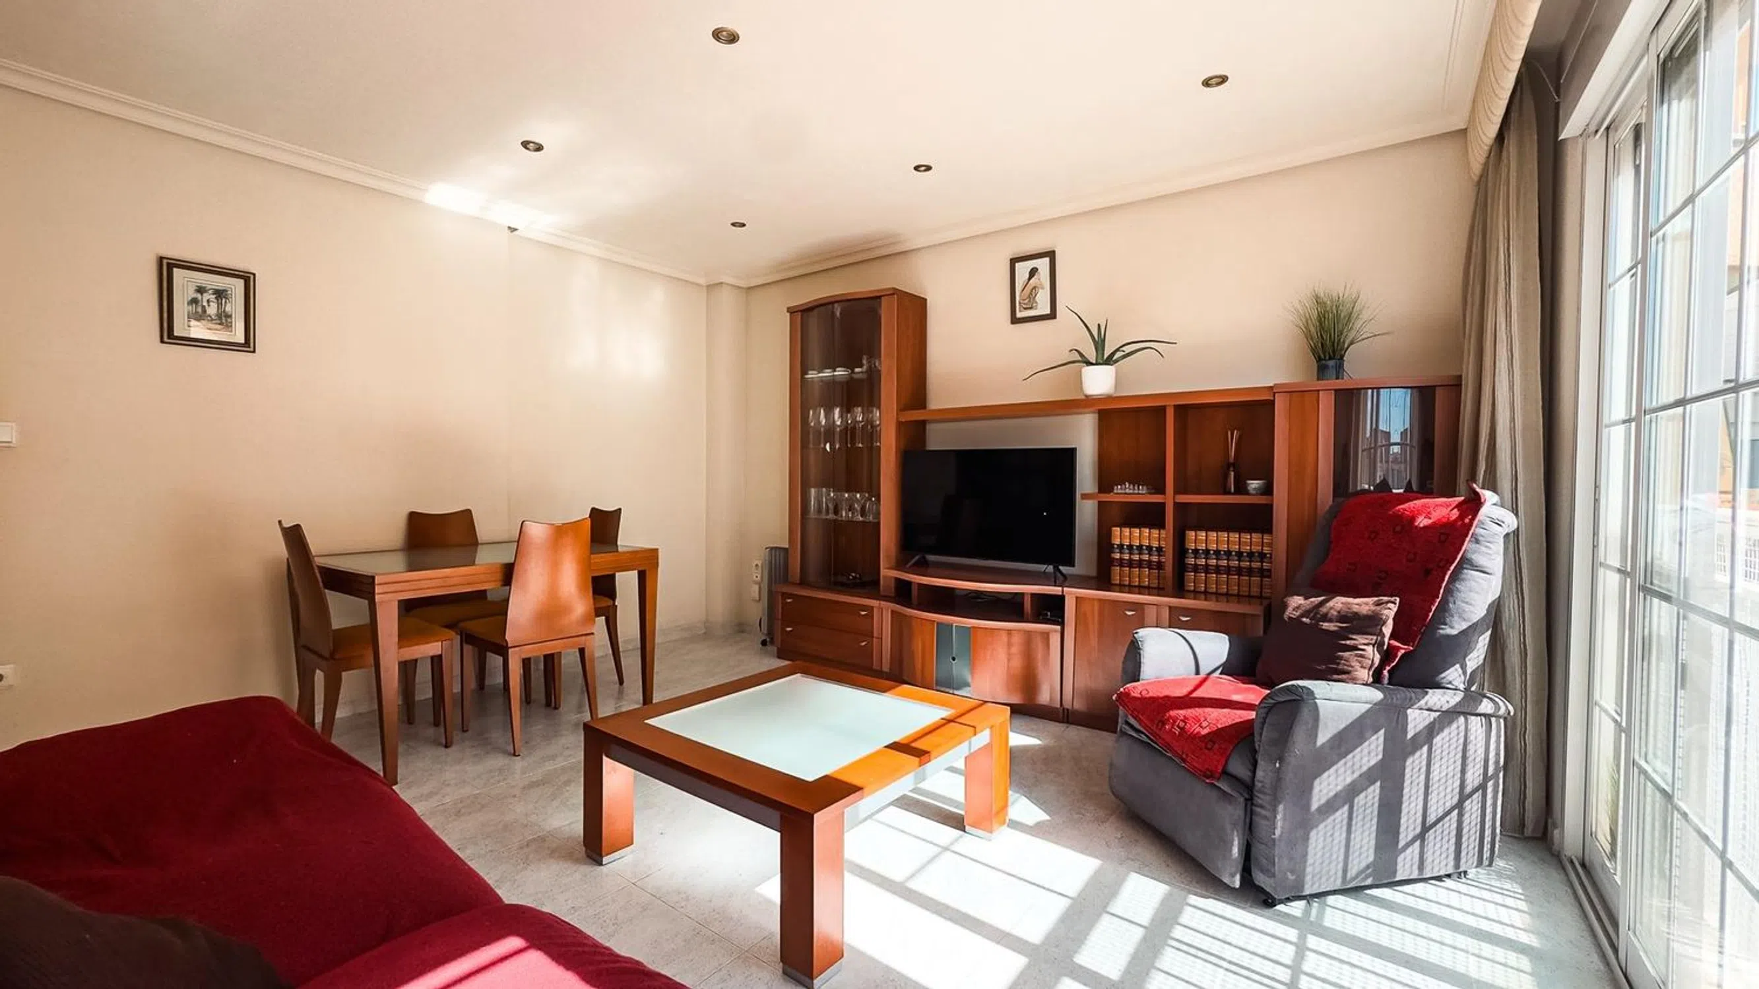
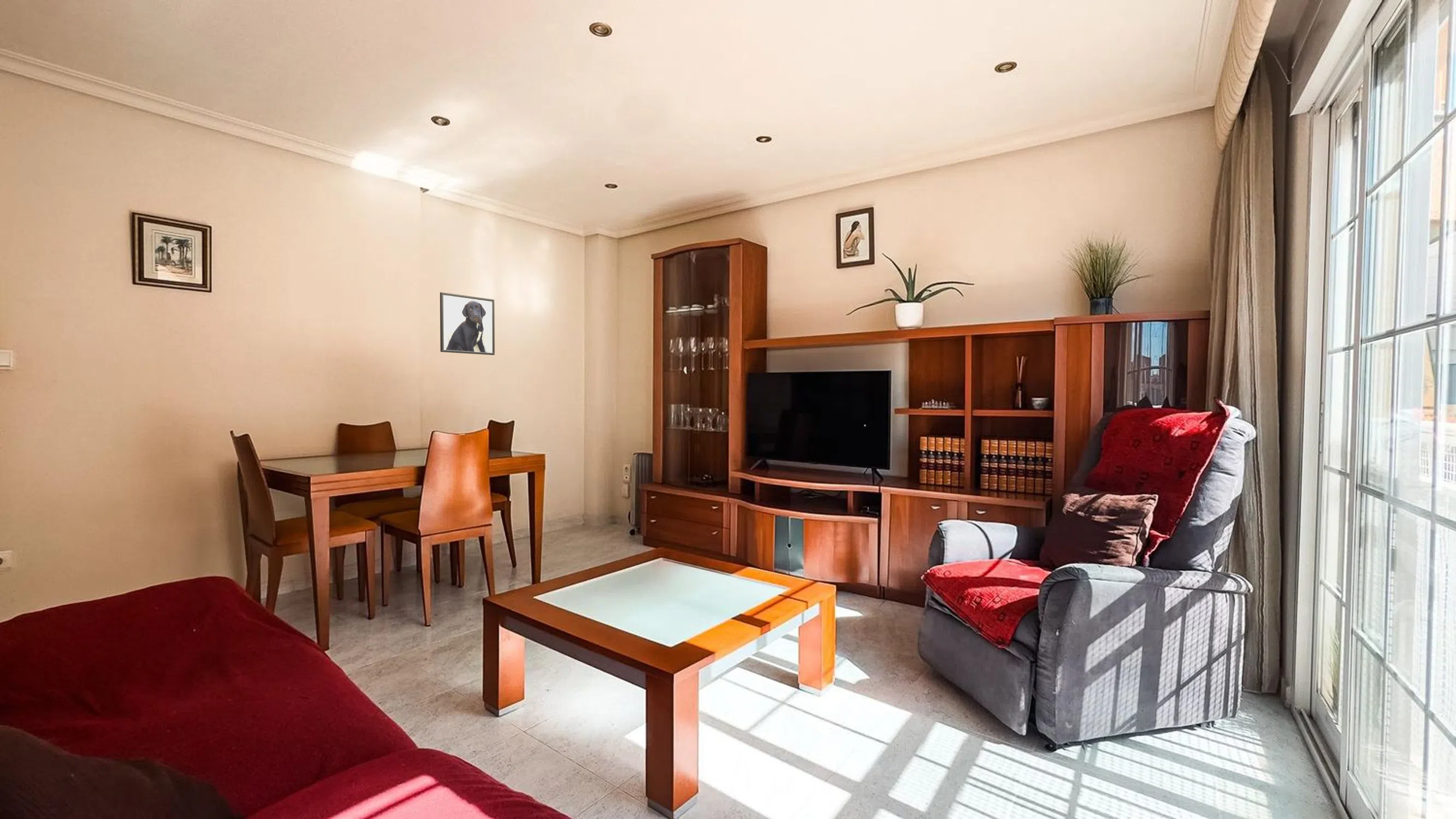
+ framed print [440,292,495,355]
